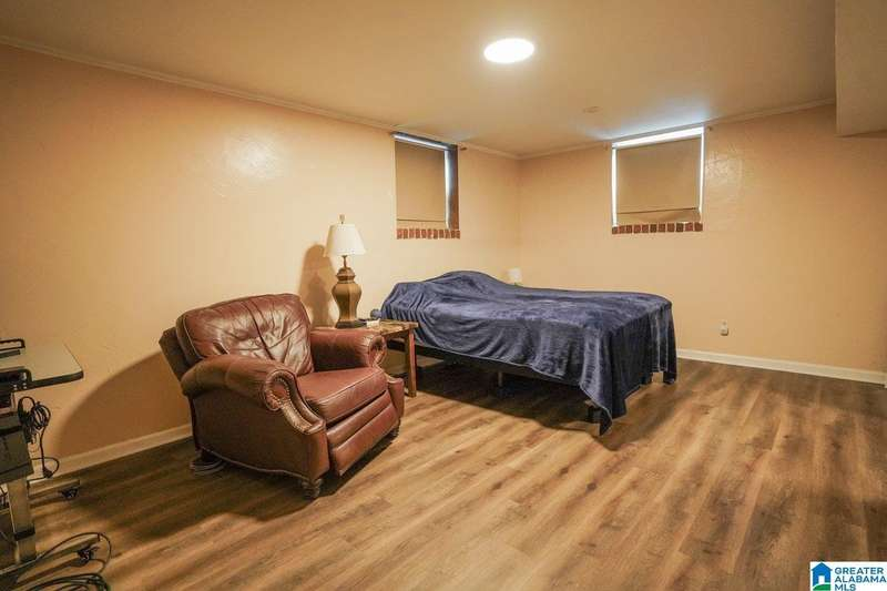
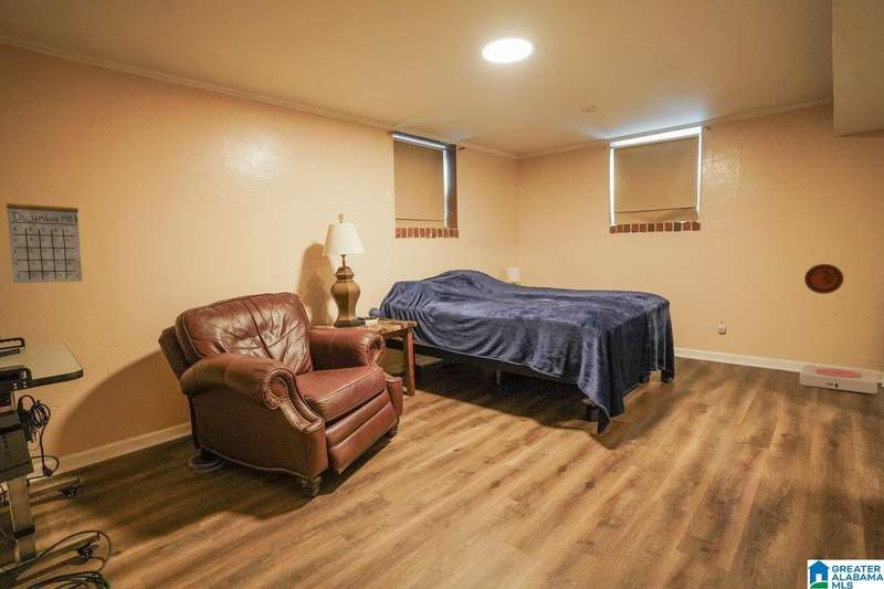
+ calendar [6,187,83,284]
+ air purifier [799,364,878,395]
+ decorative plate [803,263,844,295]
